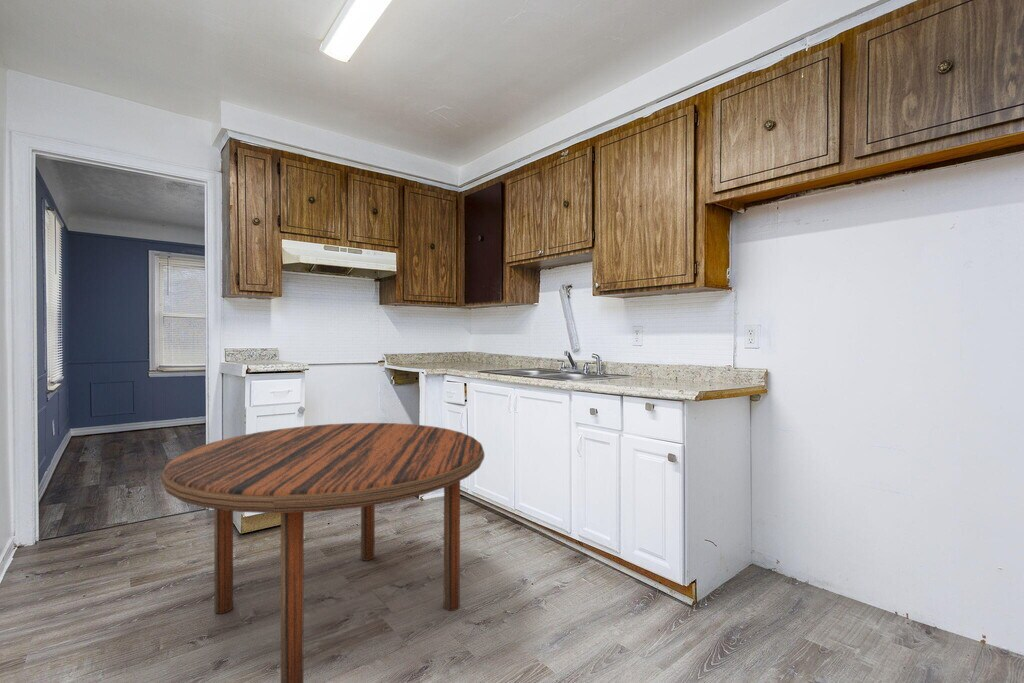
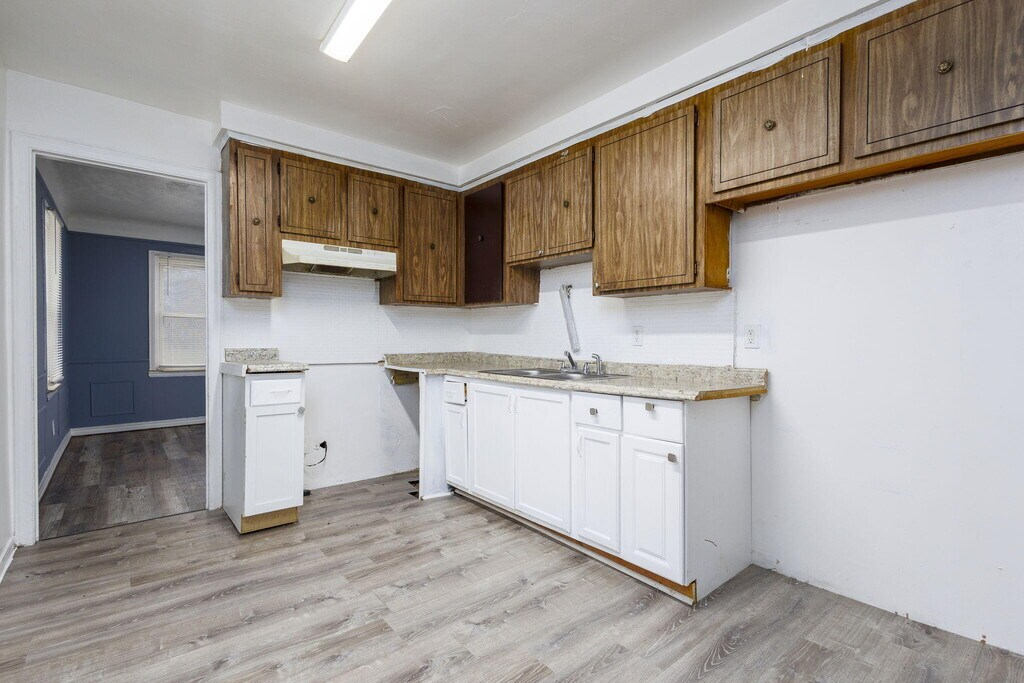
- dining table [160,422,485,683]
